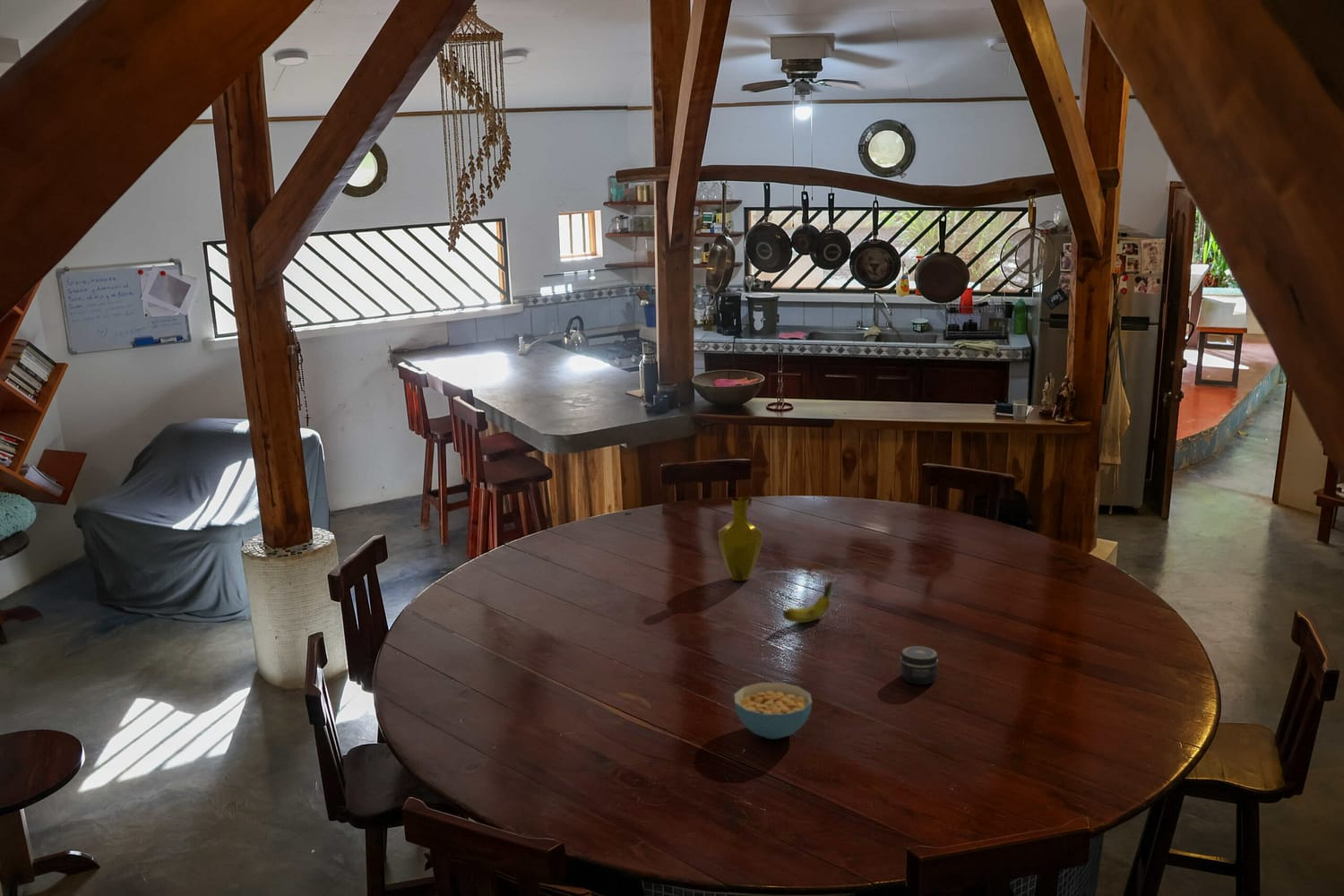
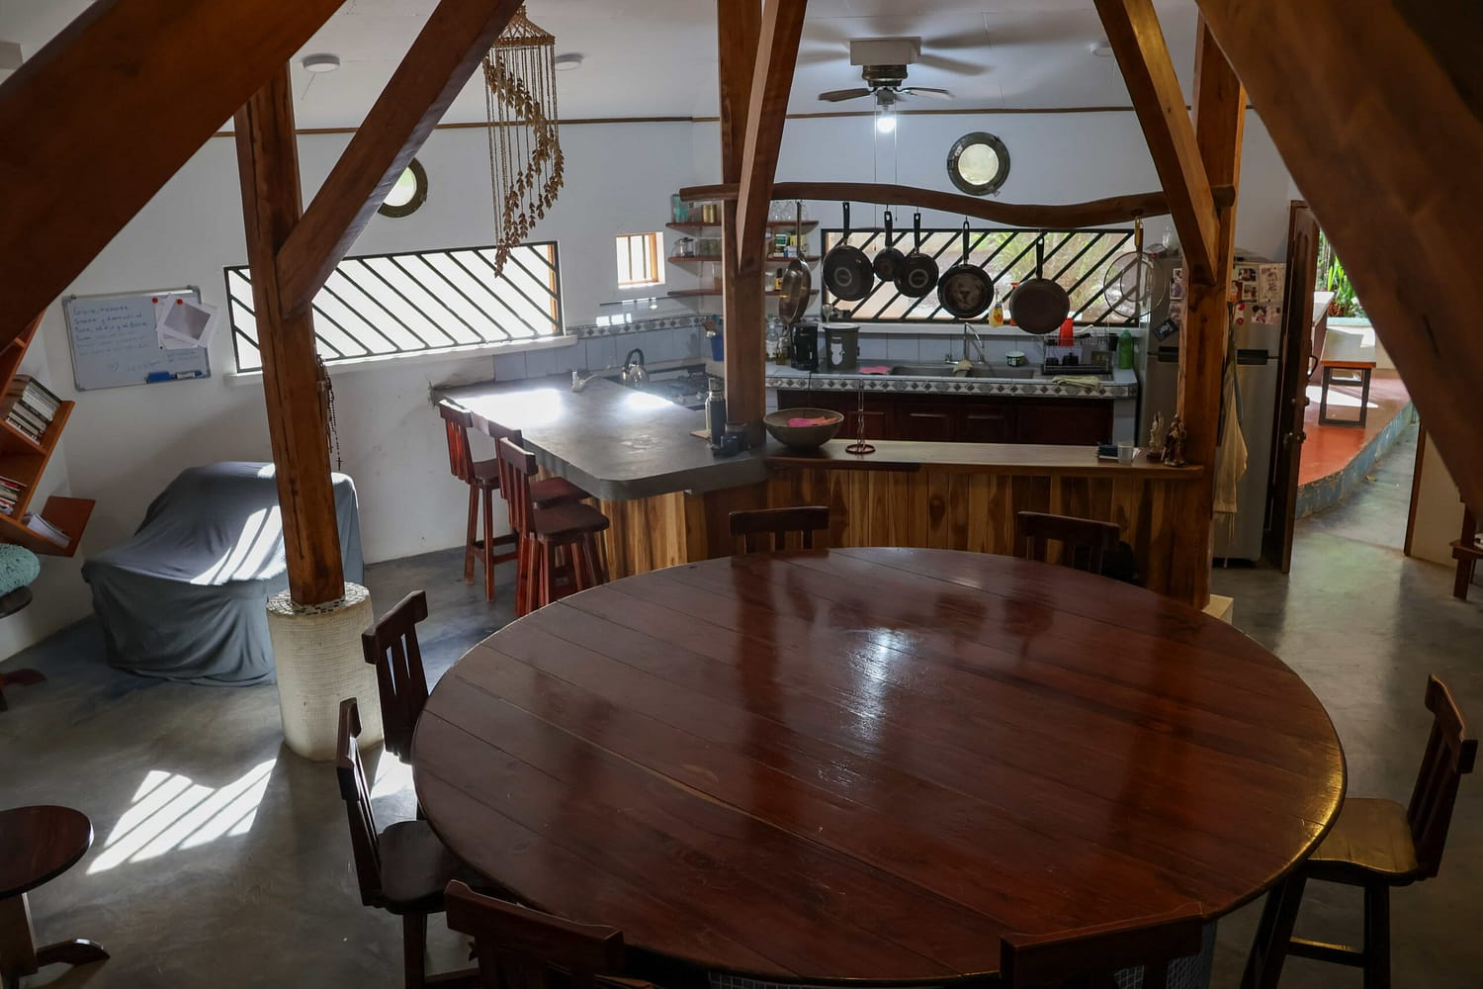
- cereal bowl [733,682,813,740]
- jar [900,645,939,685]
- fruit [781,581,832,624]
- vase [718,496,763,582]
